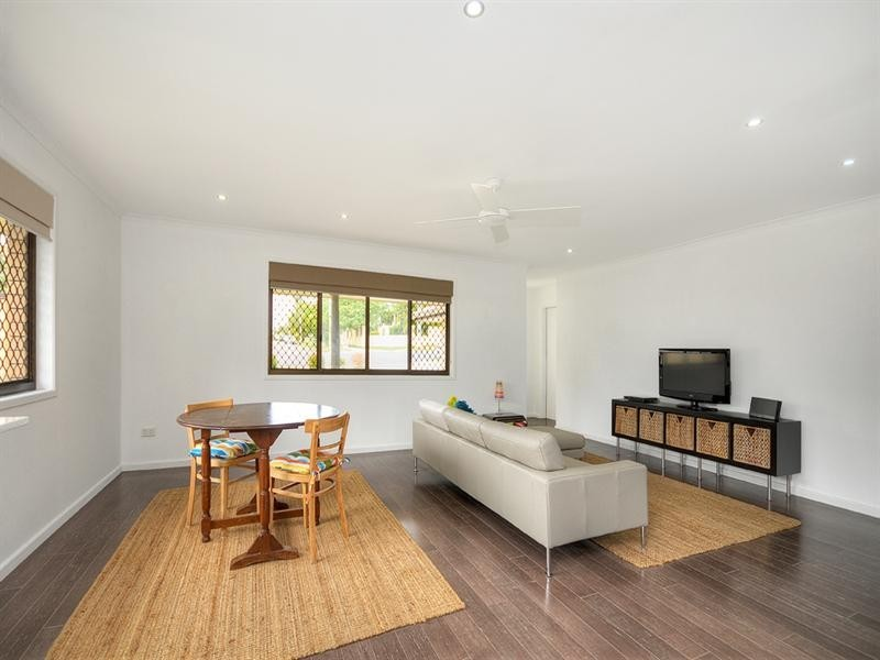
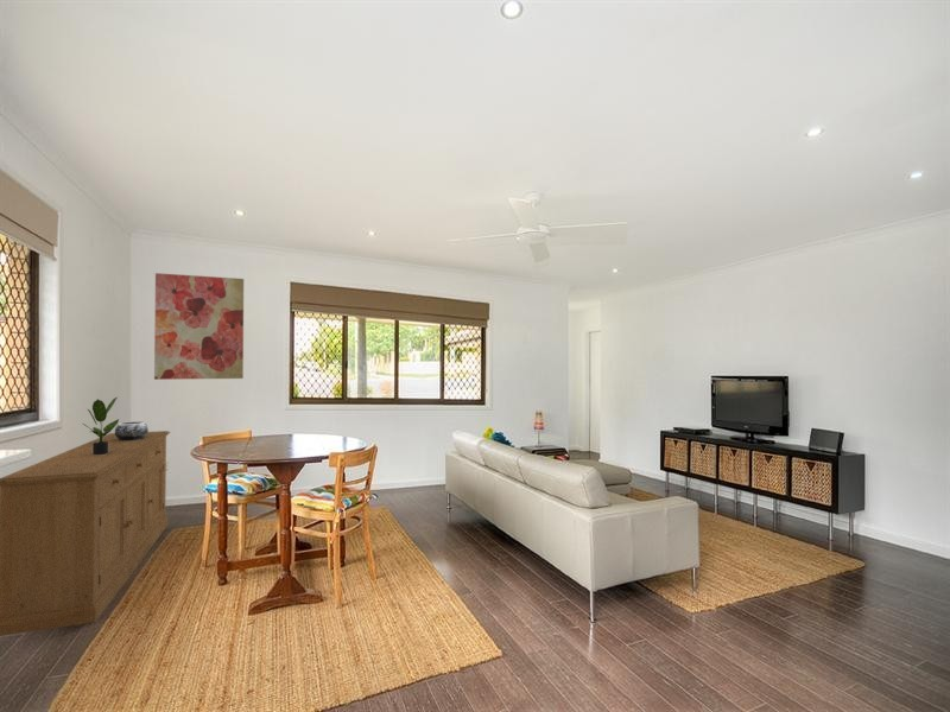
+ decorative bowl [114,420,150,440]
+ sideboard [0,430,171,637]
+ potted plant [82,396,120,454]
+ wall art [153,272,245,381]
